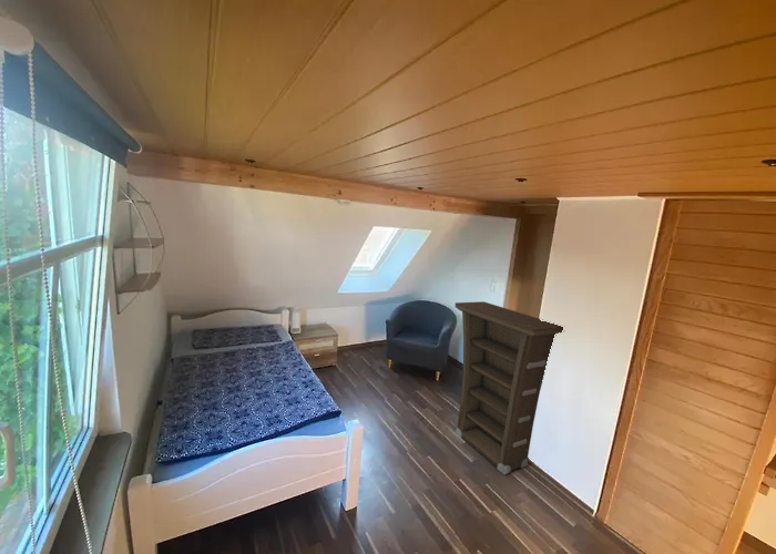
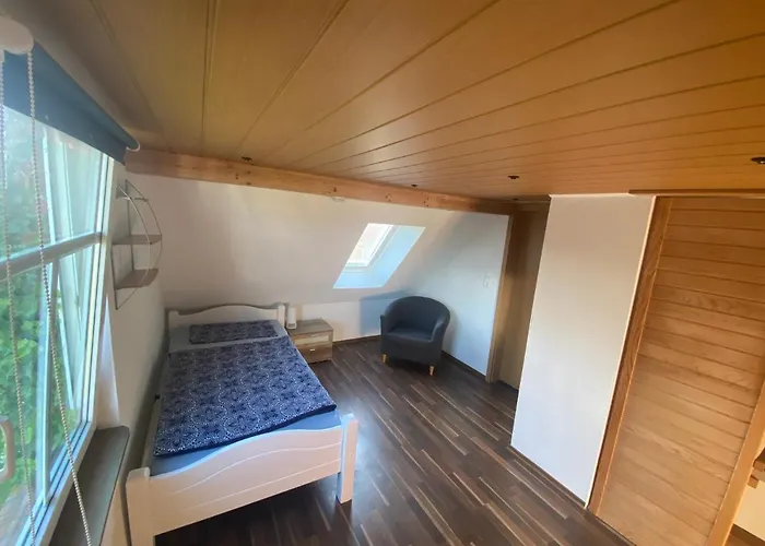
- cabinet [453,300,563,475]
